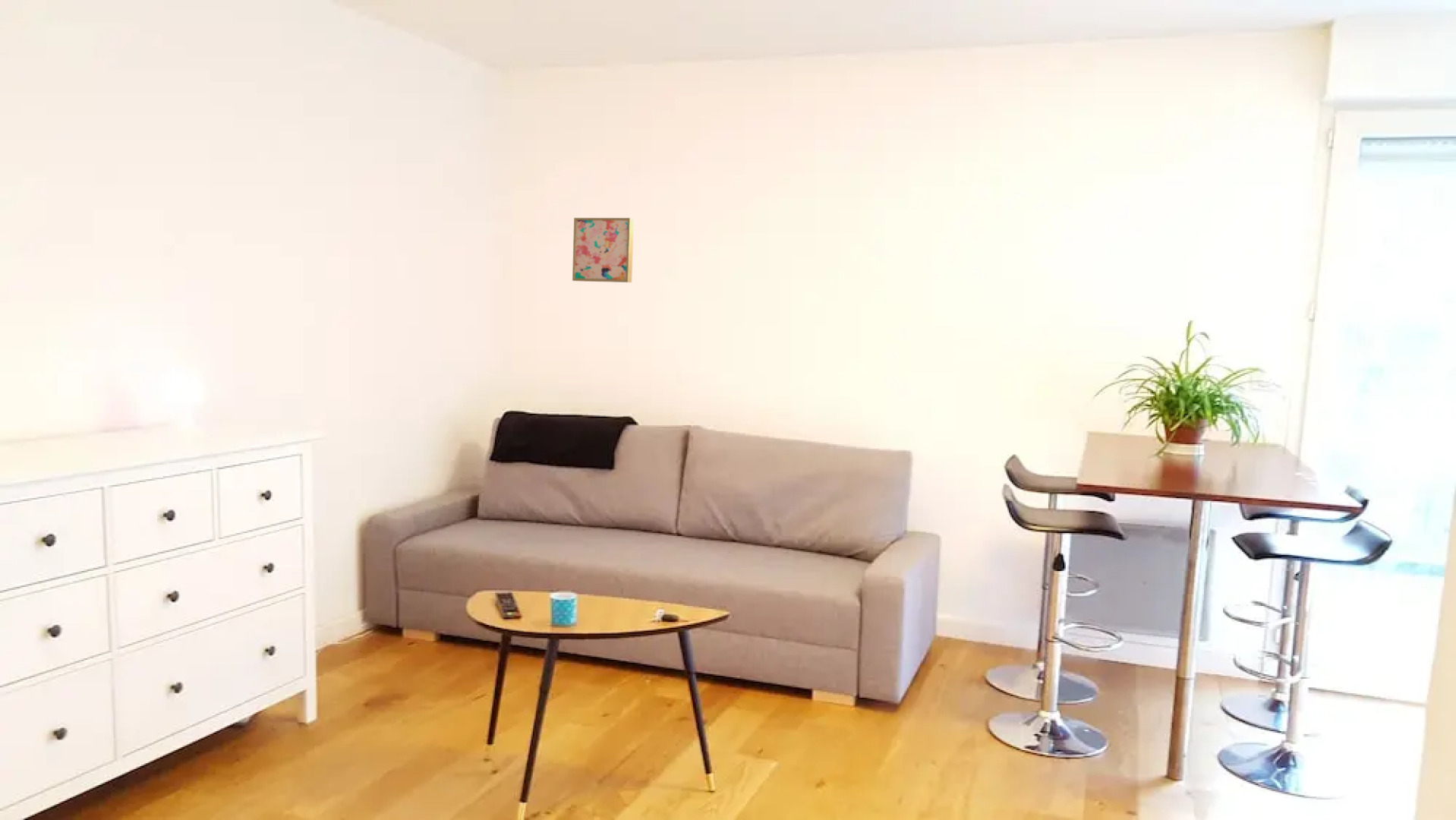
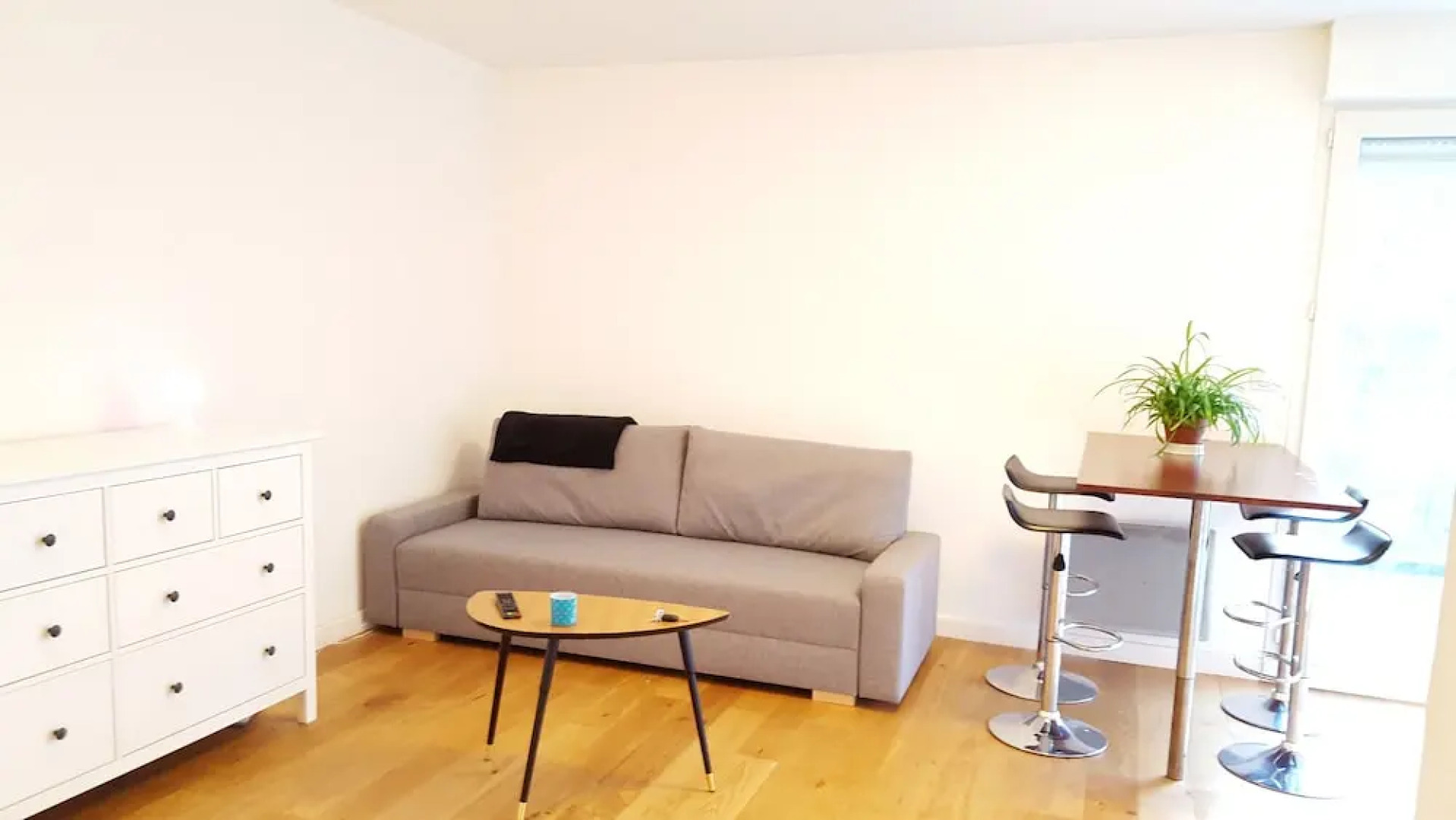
- wall art [572,217,635,283]
